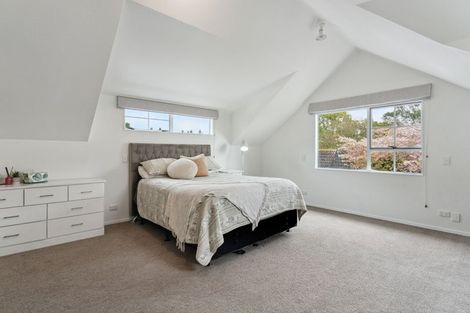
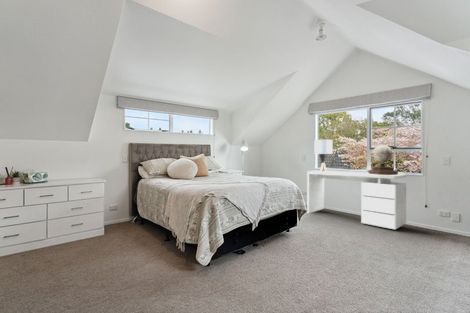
+ globe [367,144,399,175]
+ desk [306,169,407,230]
+ lamp [313,138,334,172]
